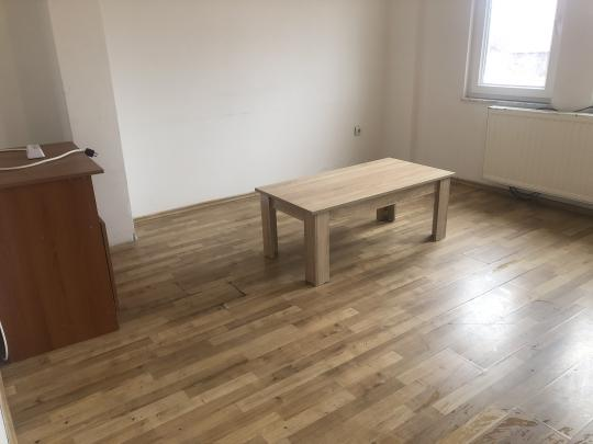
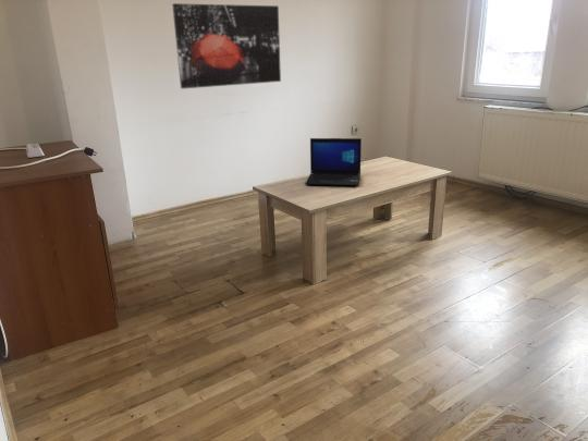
+ wall art [171,2,282,89]
+ laptop [305,137,363,187]
